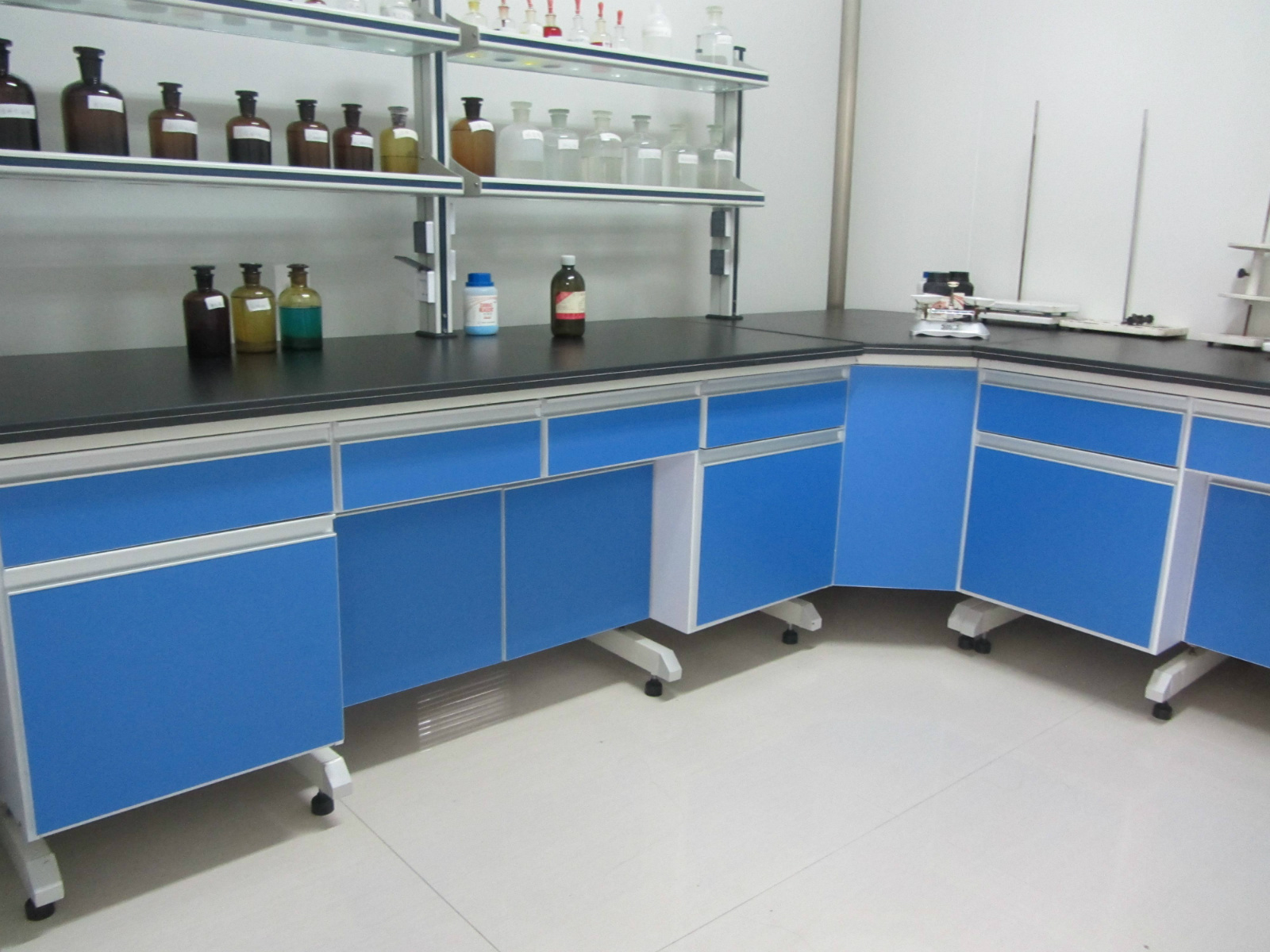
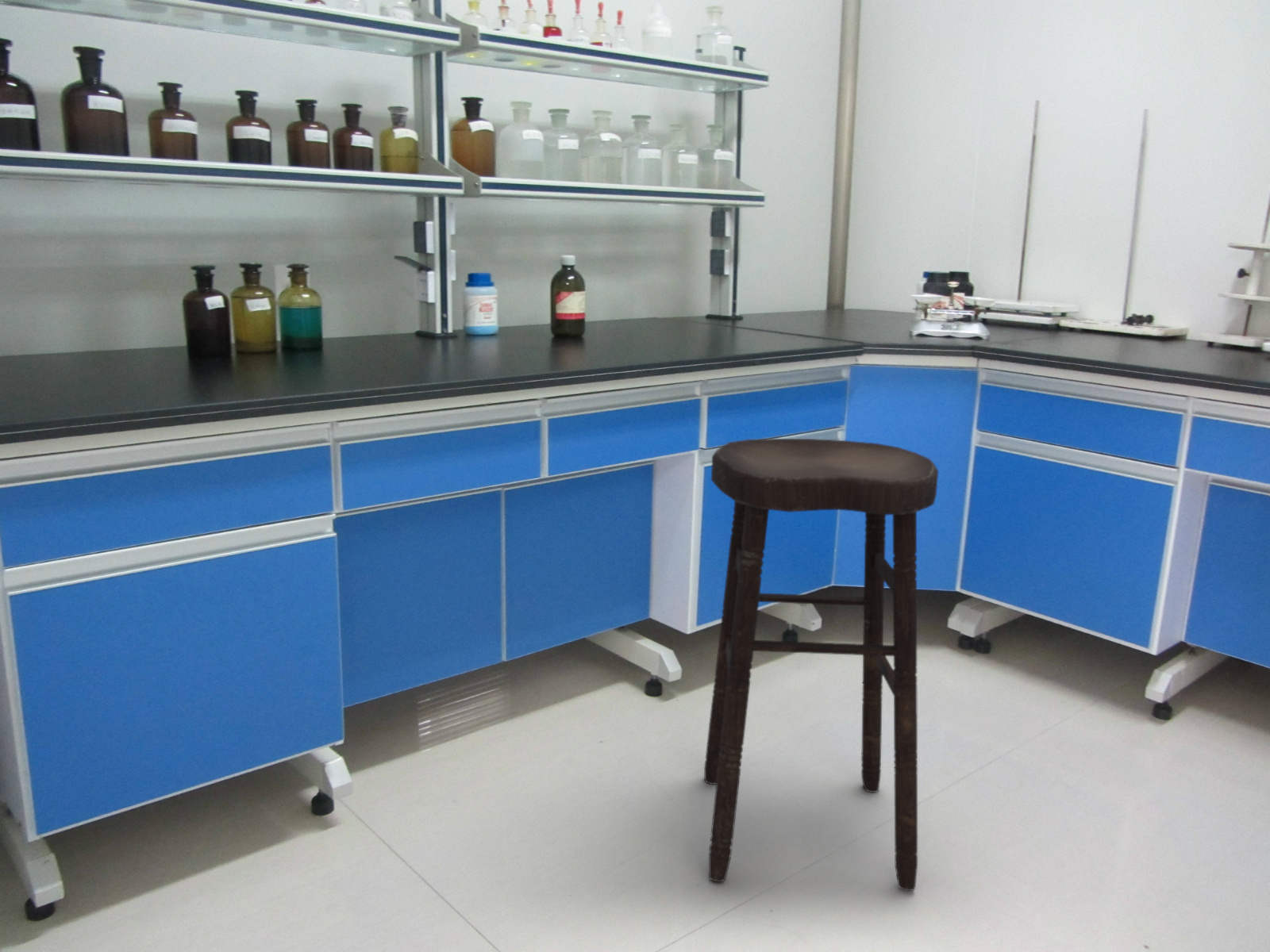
+ stool [703,438,939,892]
